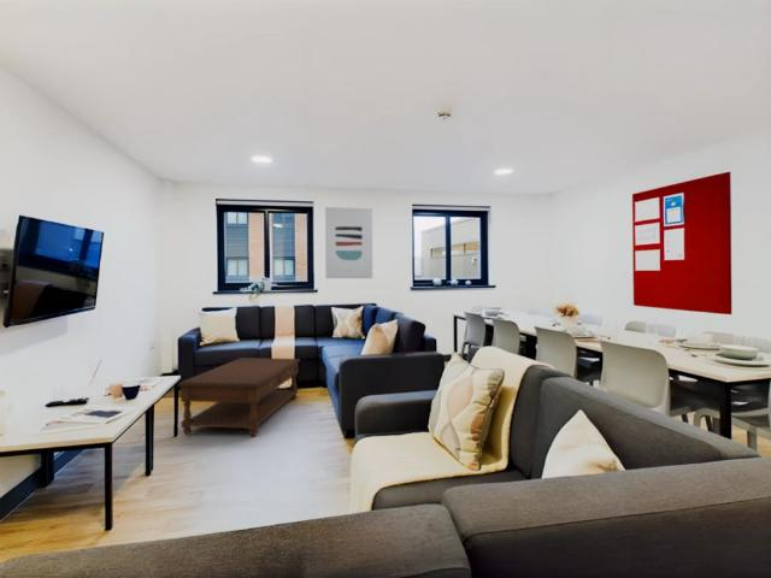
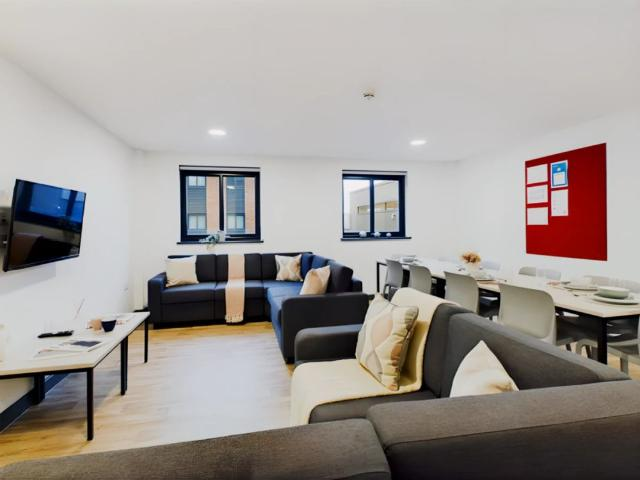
- coffee table [177,356,301,437]
- wall art [324,206,373,279]
